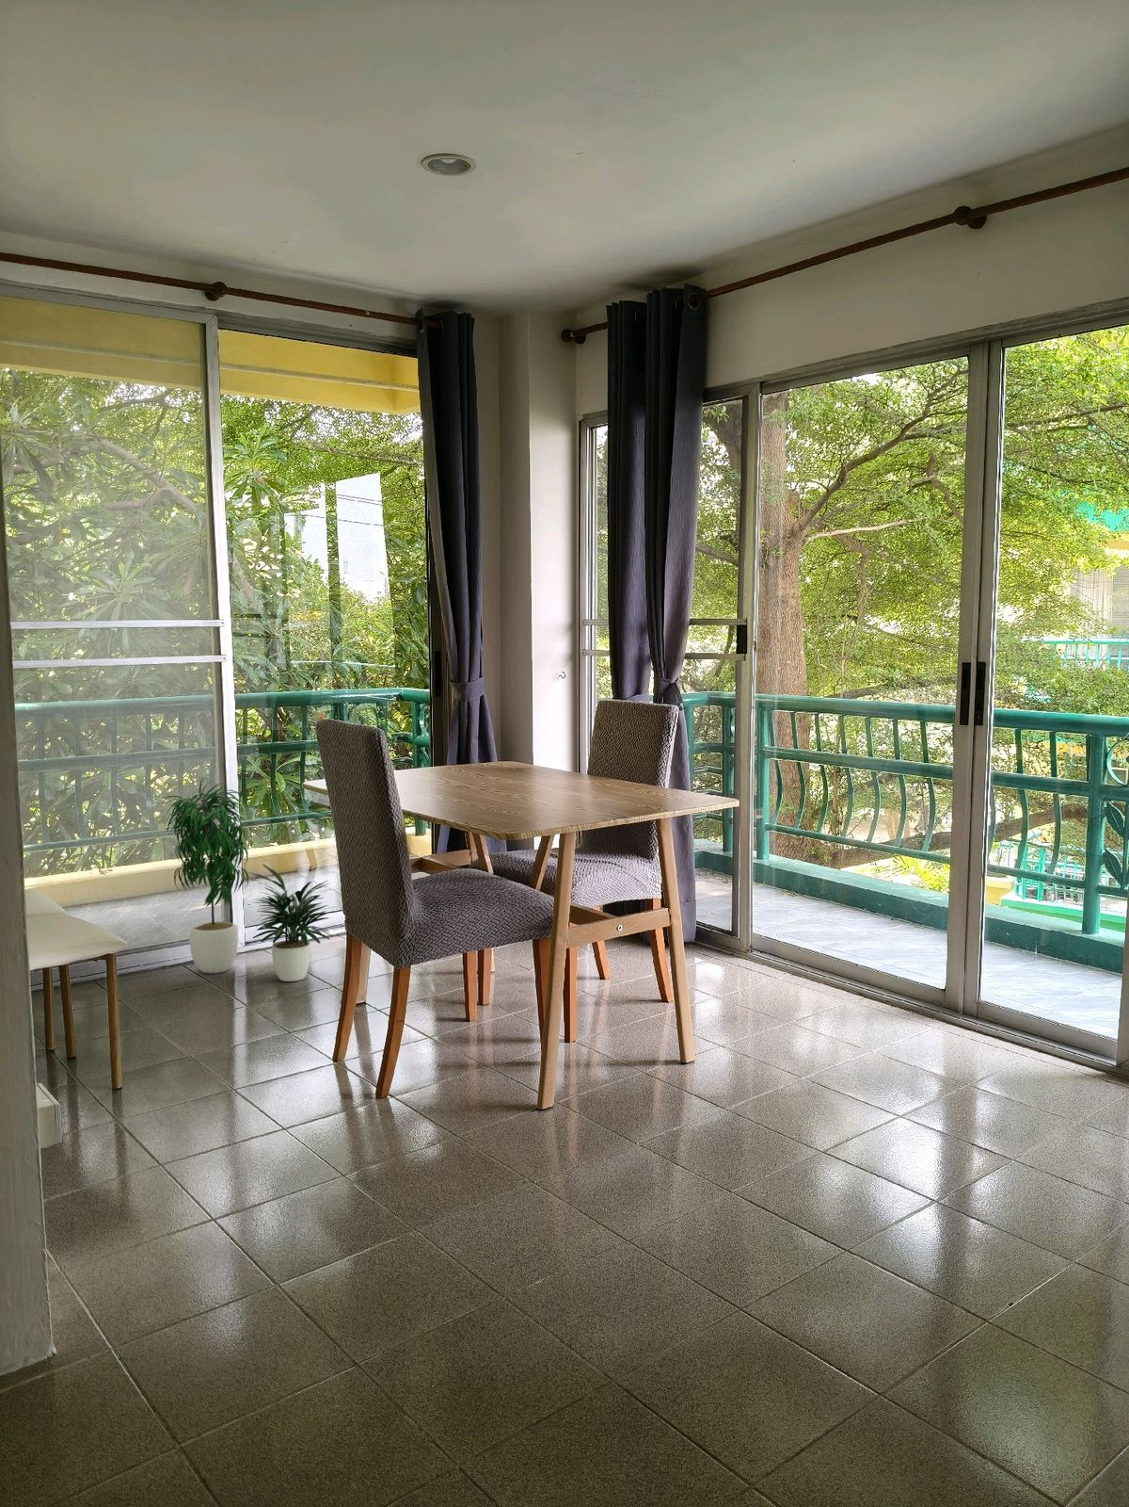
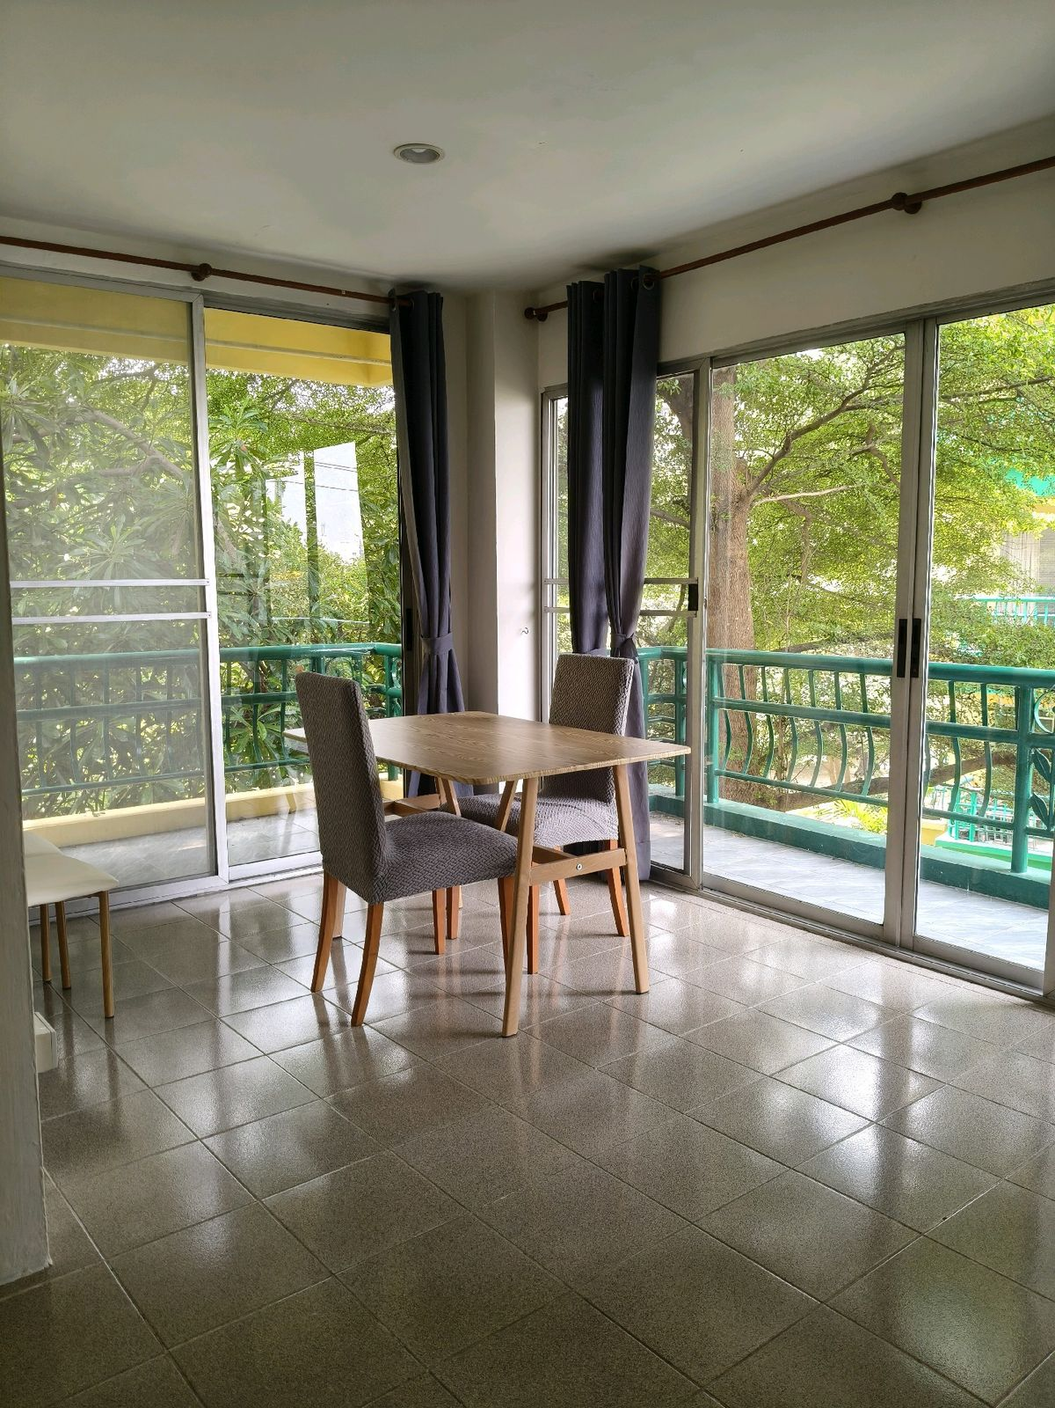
- potted plant [161,776,334,983]
